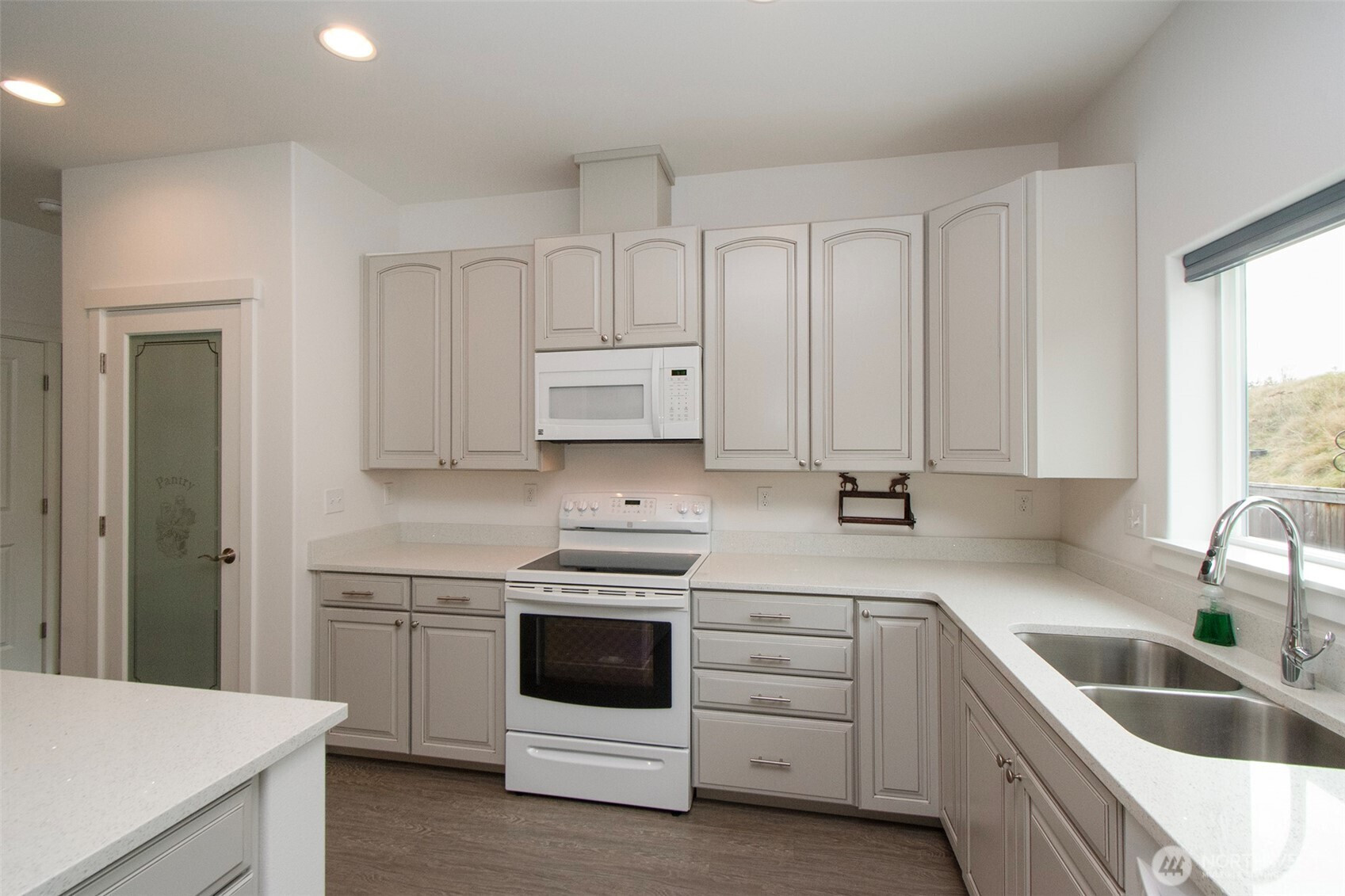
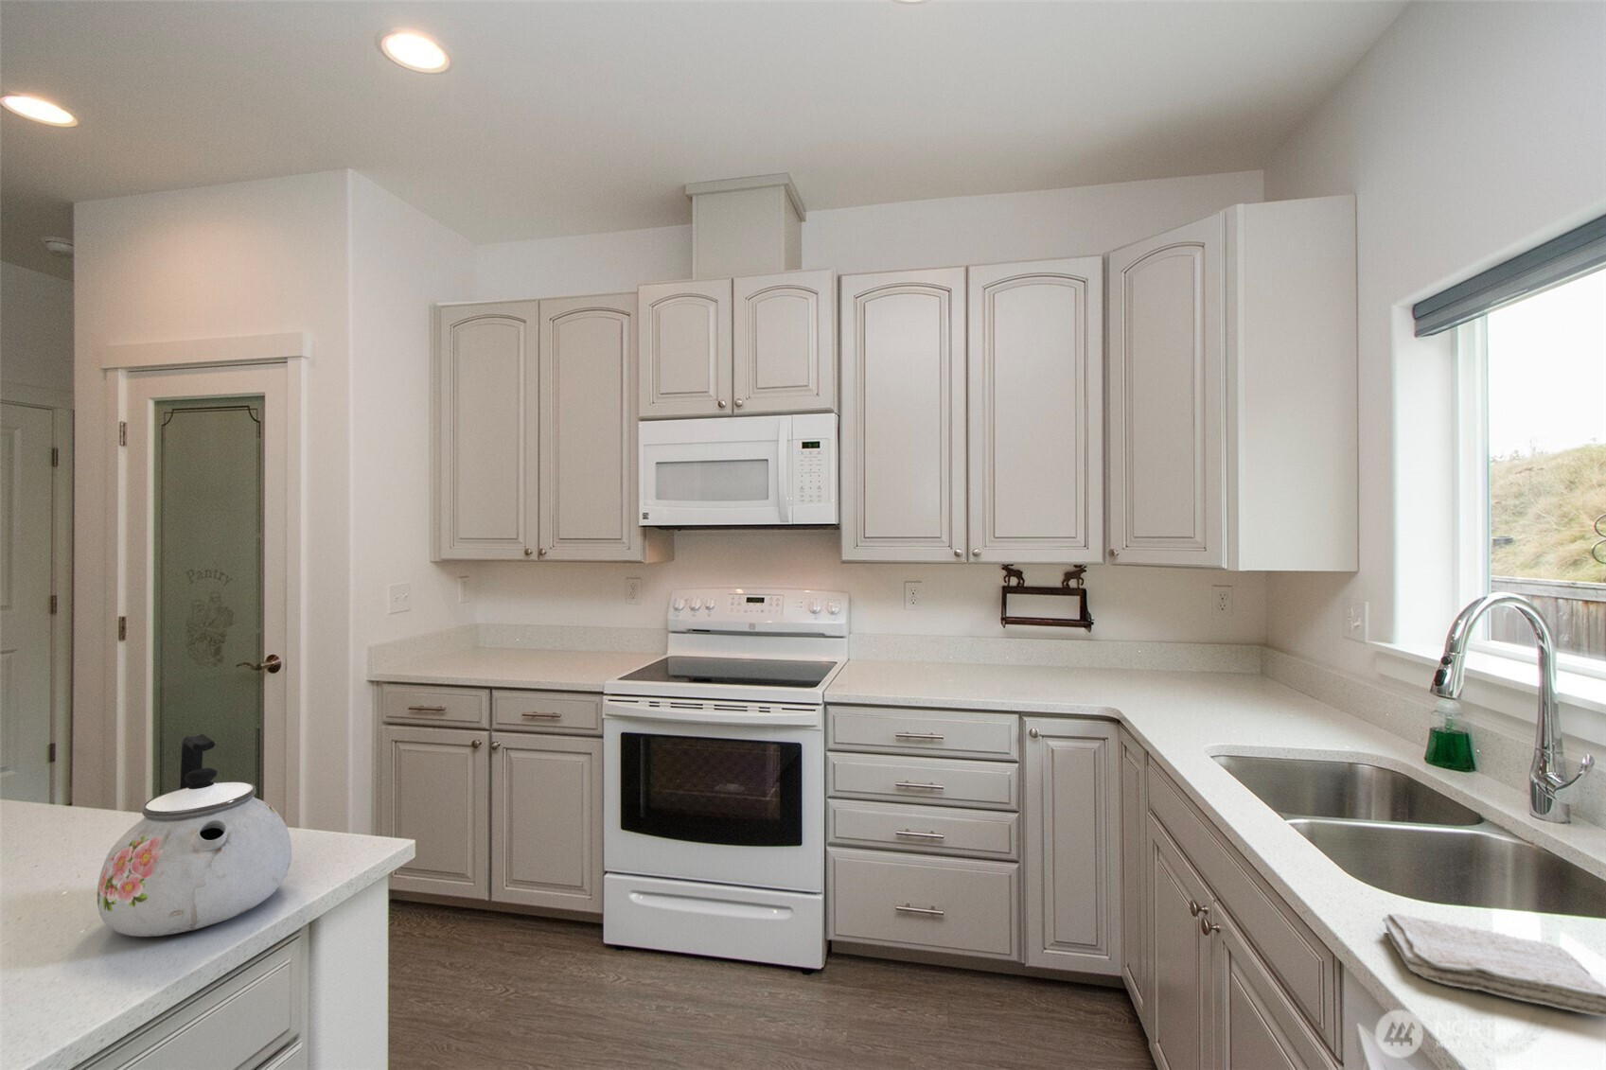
+ kettle [97,733,293,937]
+ washcloth [1382,912,1606,1017]
